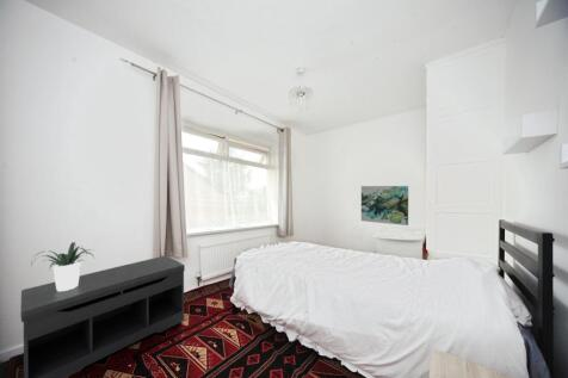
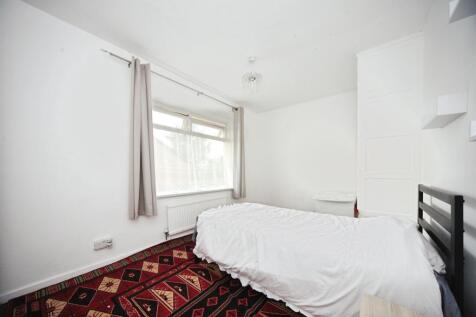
- bench [19,254,186,378]
- potted plant [30,241,95,291]
- wall art [360,185,409,227]
